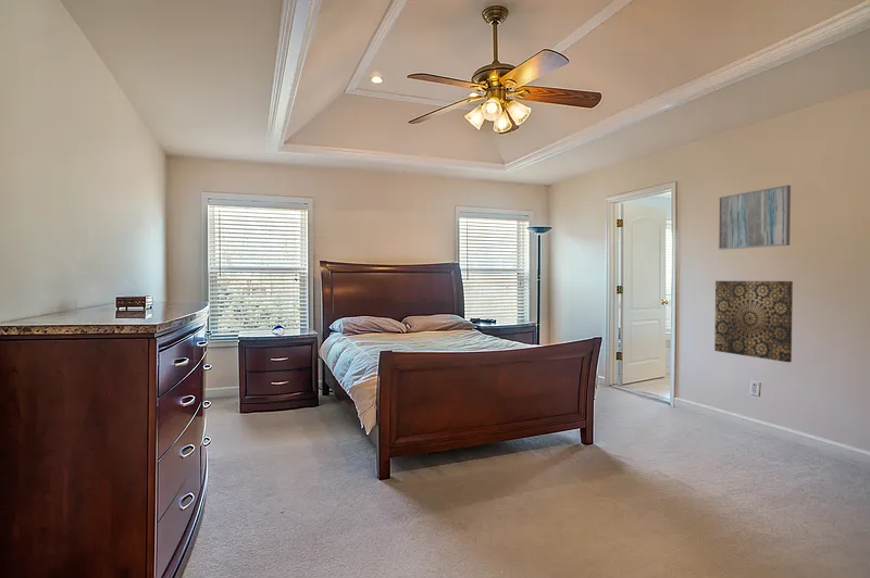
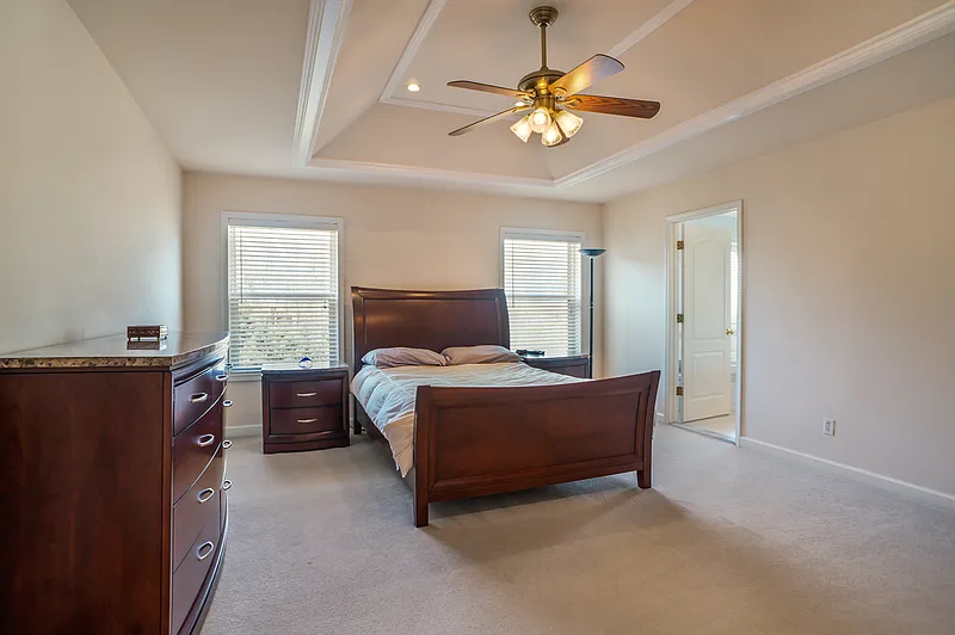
- wall art [718,184,792,251]
- wall art [713,280,794,363]
